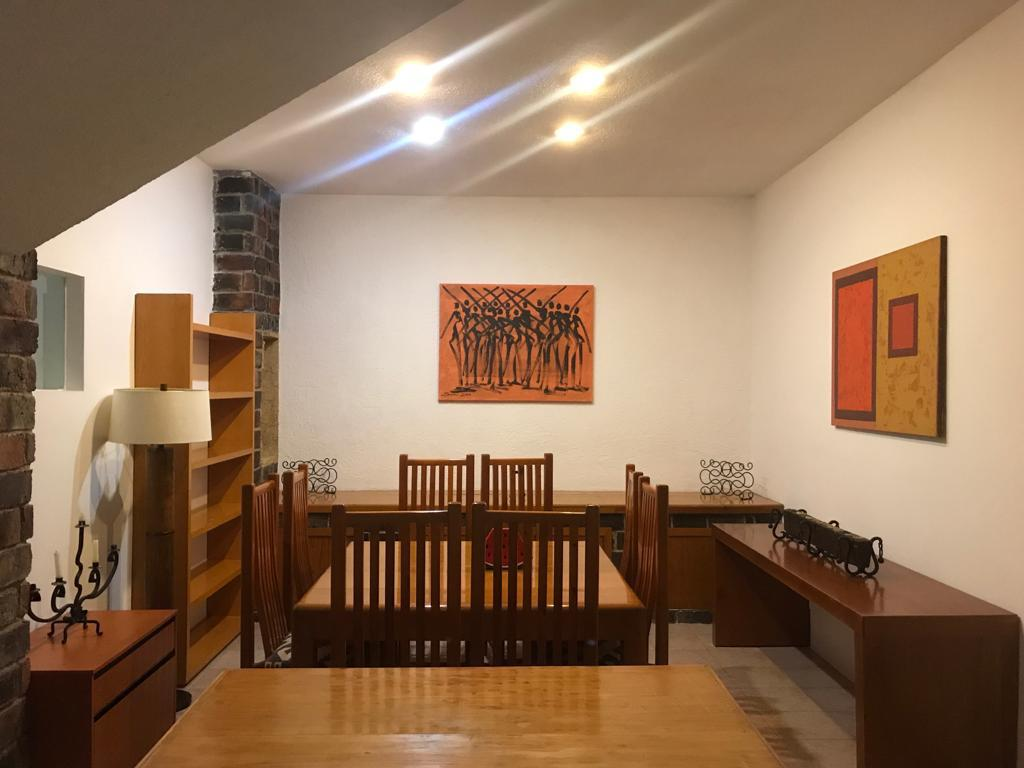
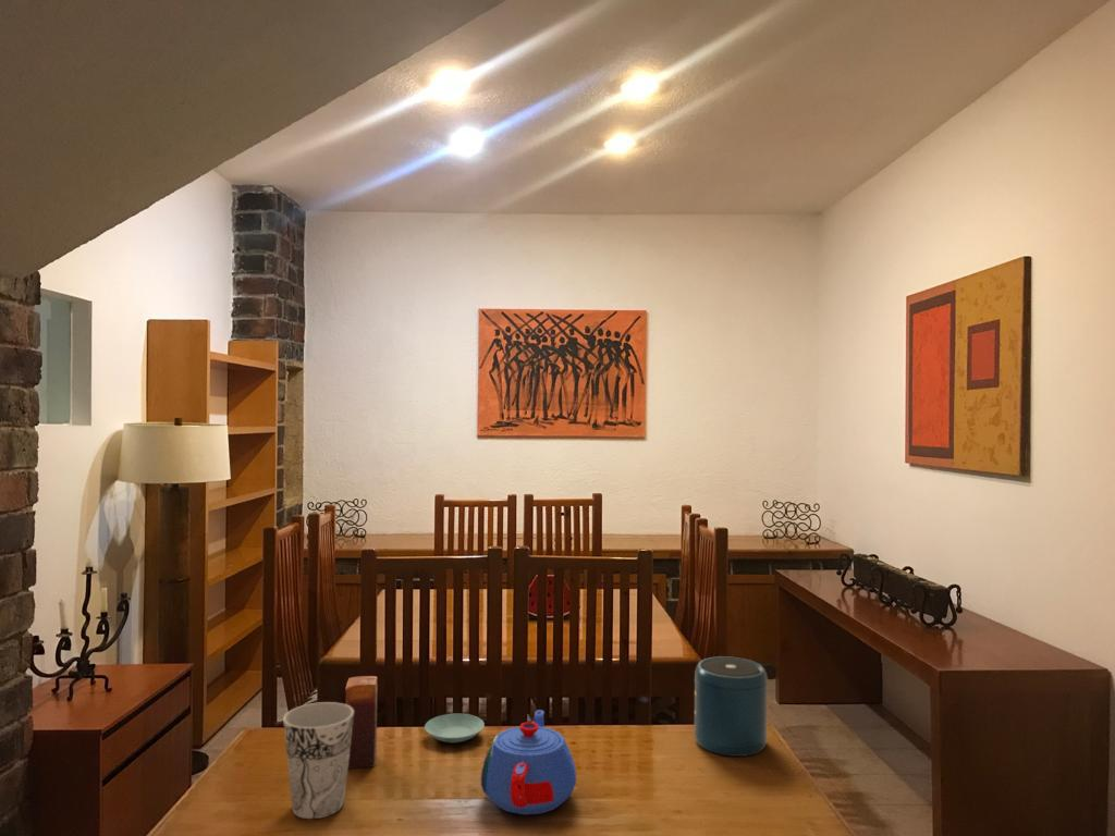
+ speaker [694,655,769,758]
+ cup [282,701,354,820]
+ saucer [424,713,486,743]
+ candle [344,675,378,770]
+ teapot [479,709,577,815]
